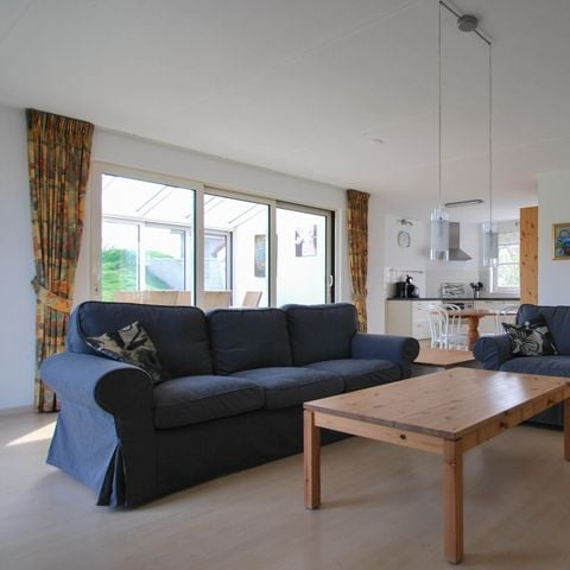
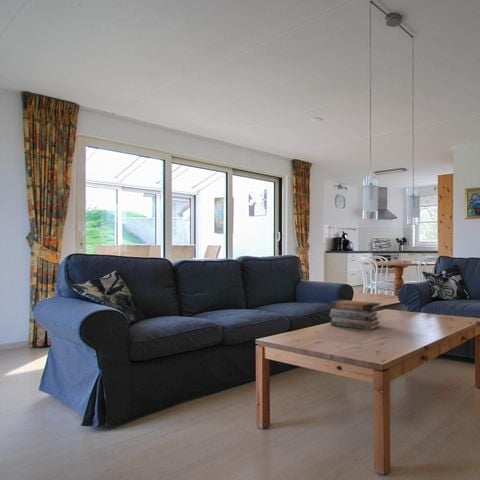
+ book stack [328,299,382,331]
